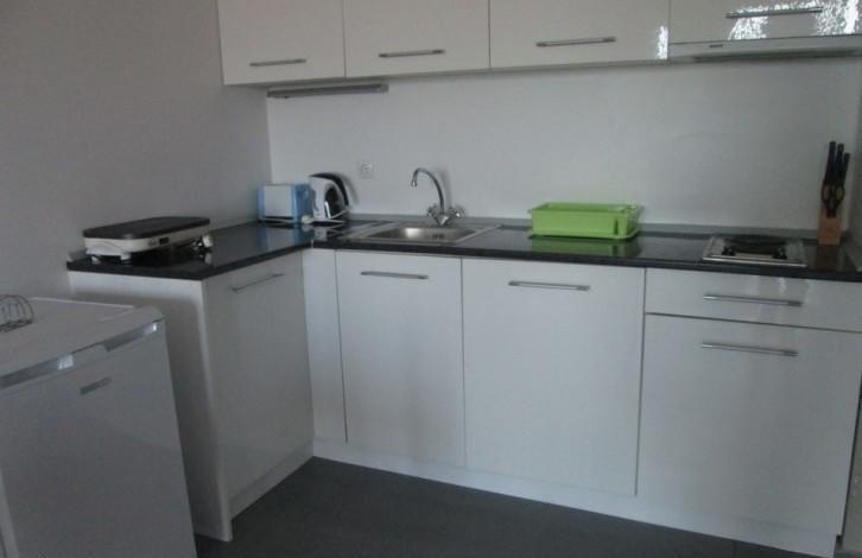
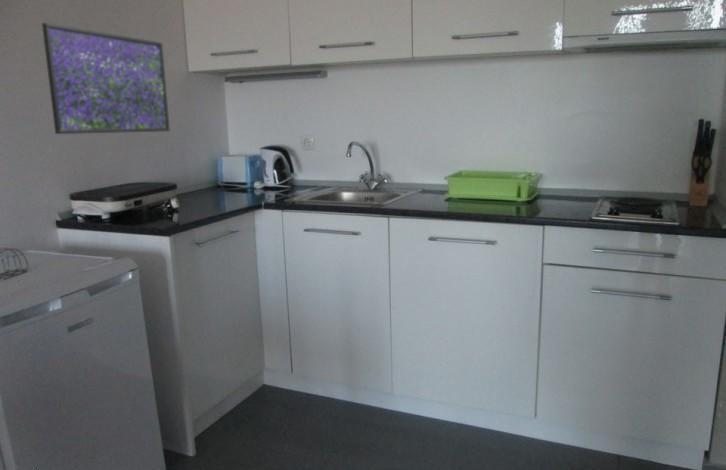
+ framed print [41,22,171,135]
